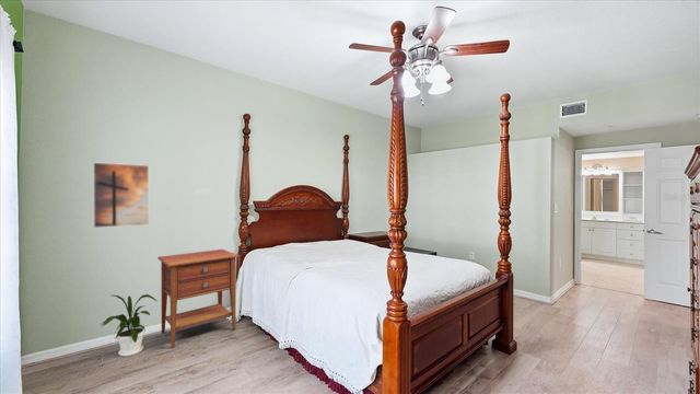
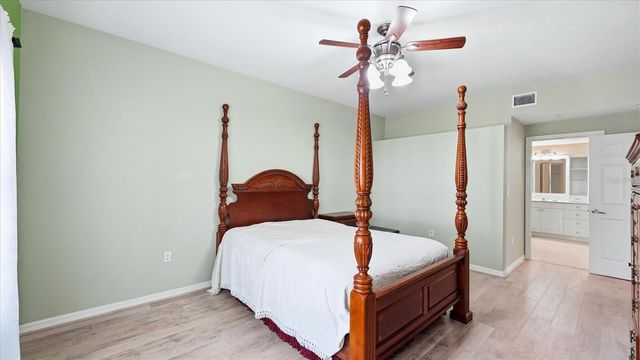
- nightstand [156,248,240,349]
- house plant [100,293,159,358]
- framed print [92,161,150,229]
